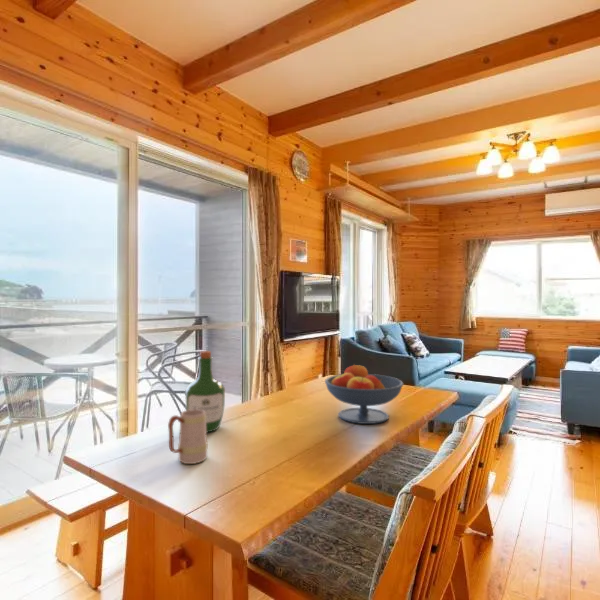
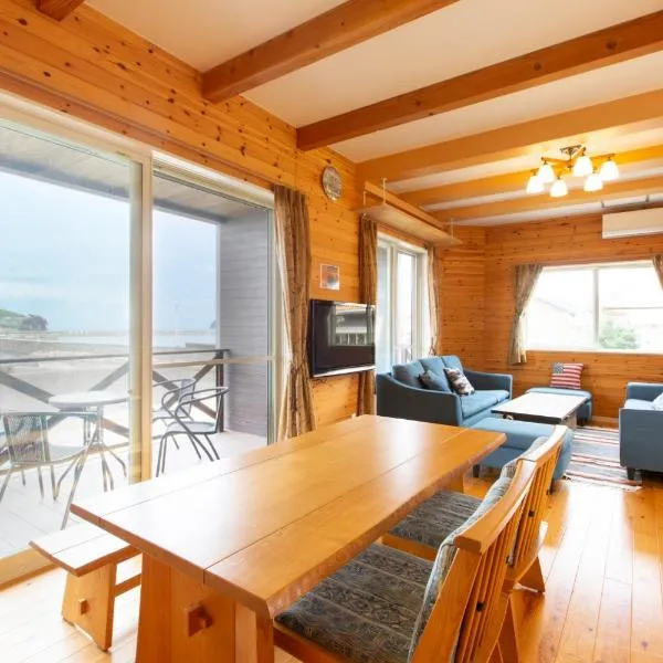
- wine bottle [184,349,226,434]
- fruit bowl [324,363,404,425]
- mug [167,409,209,465]
